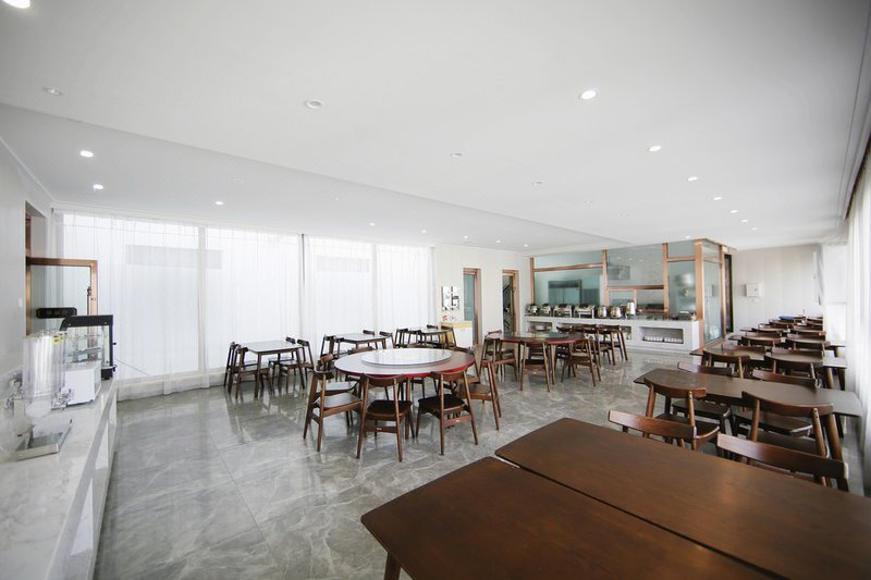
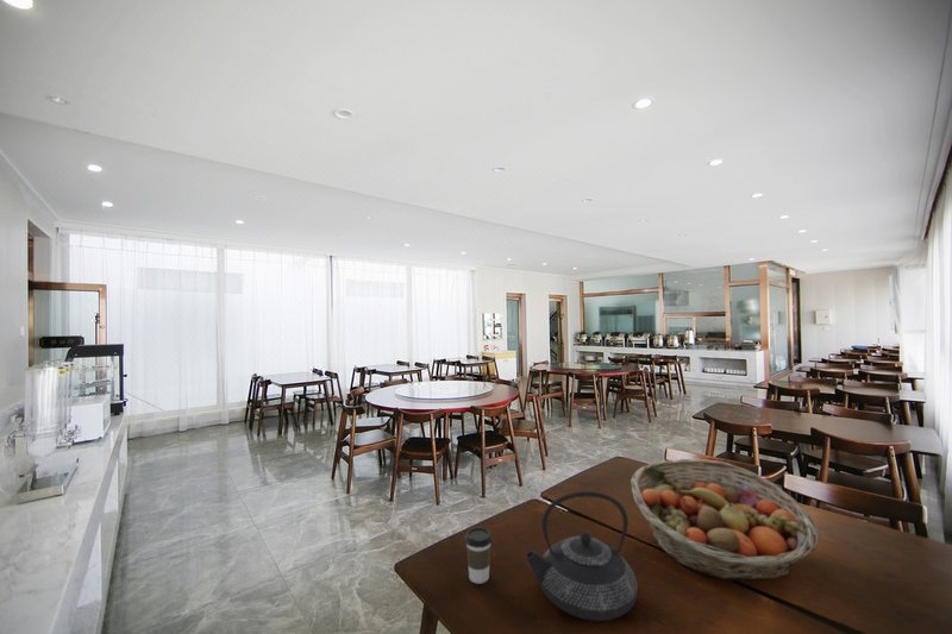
+ coffee cup [464,526,493,585]
+ teapot [525,490,639,622]
+ fruit basket [631,458,821,582]
